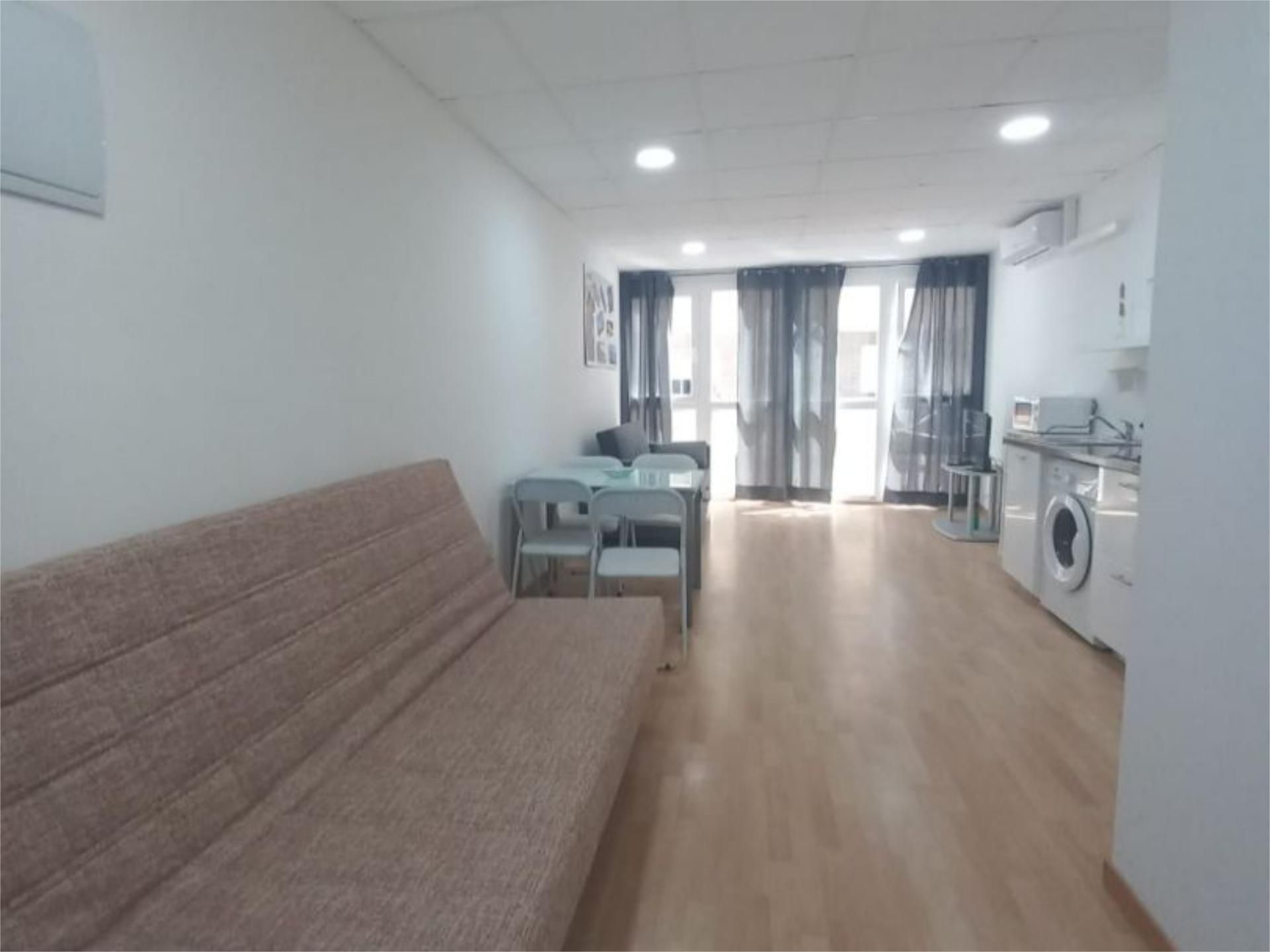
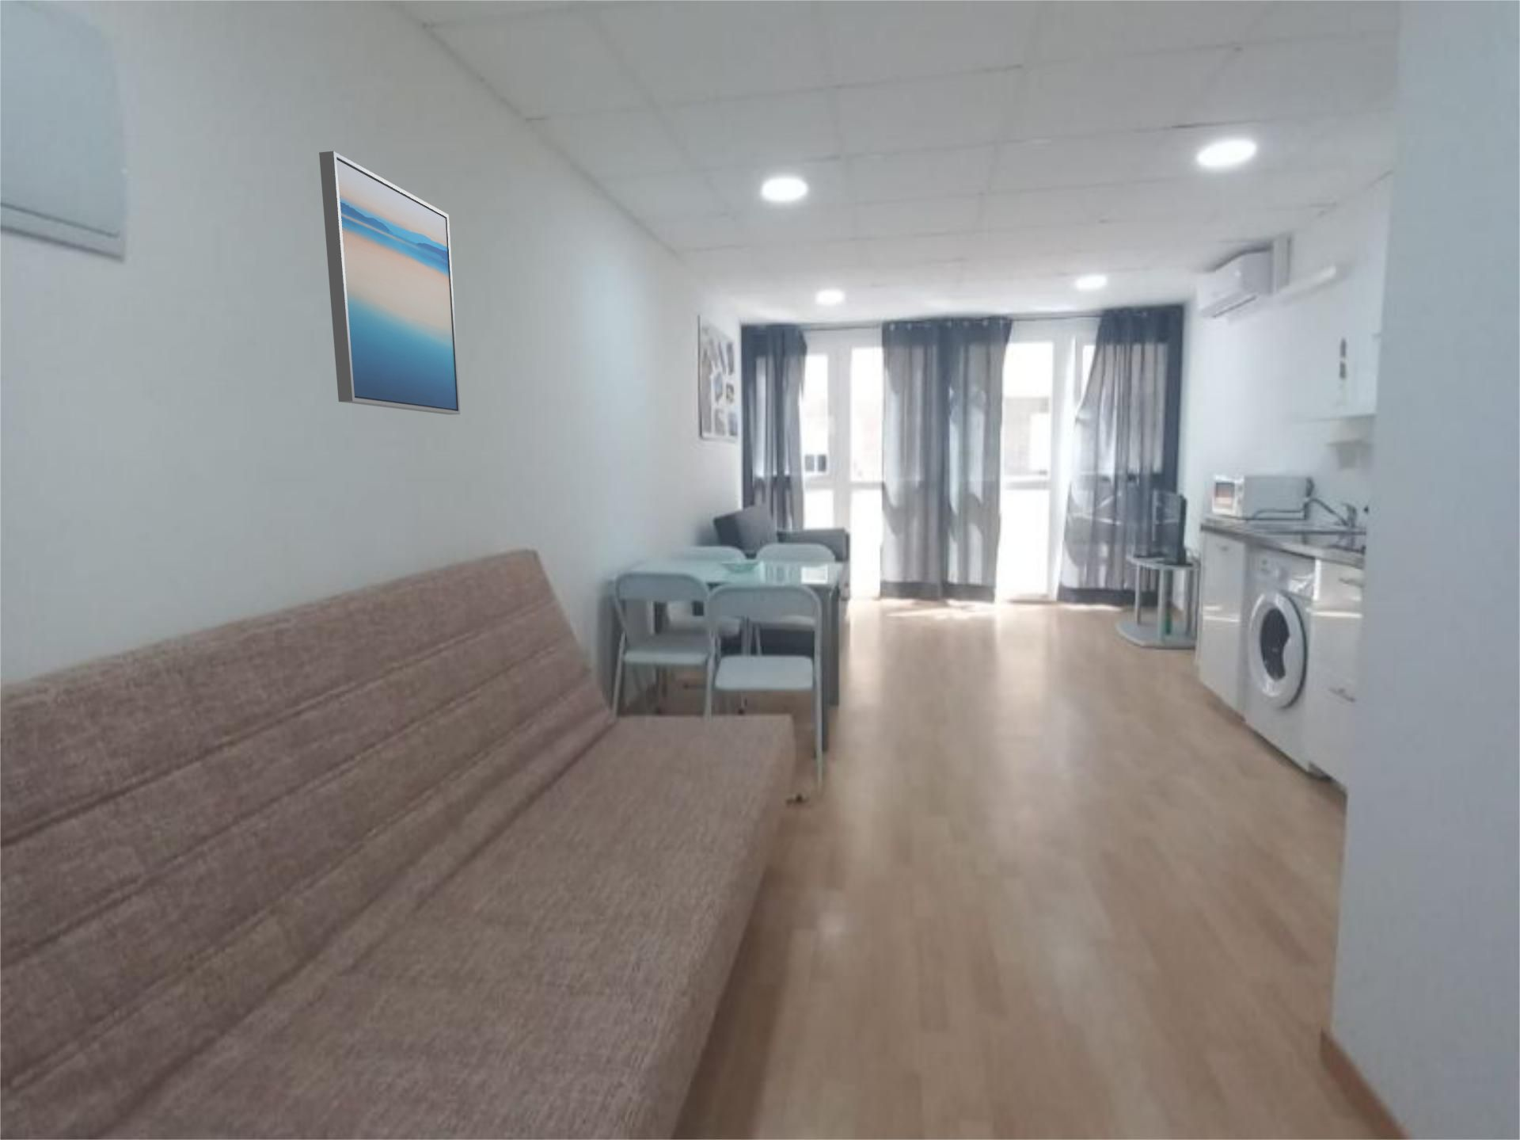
+ wall art [318,151,461,416]
